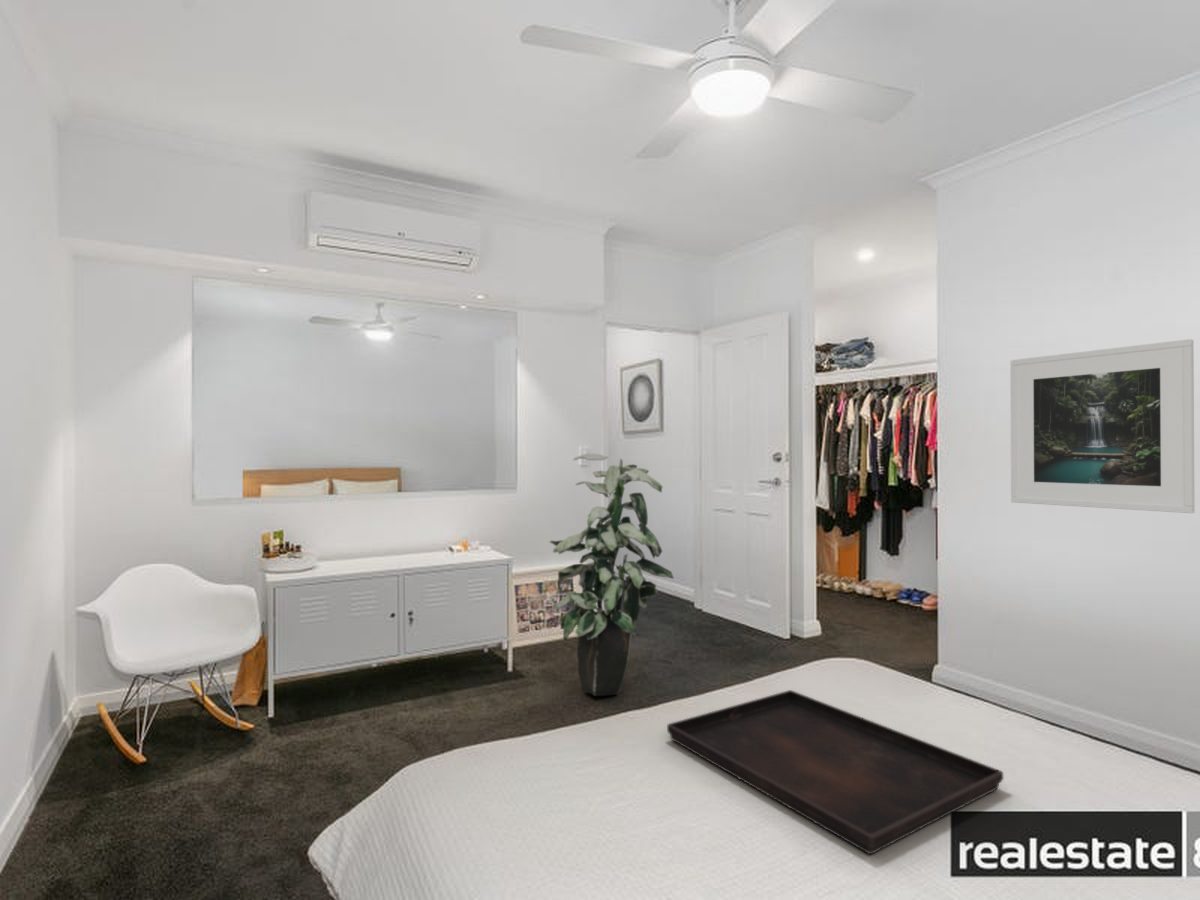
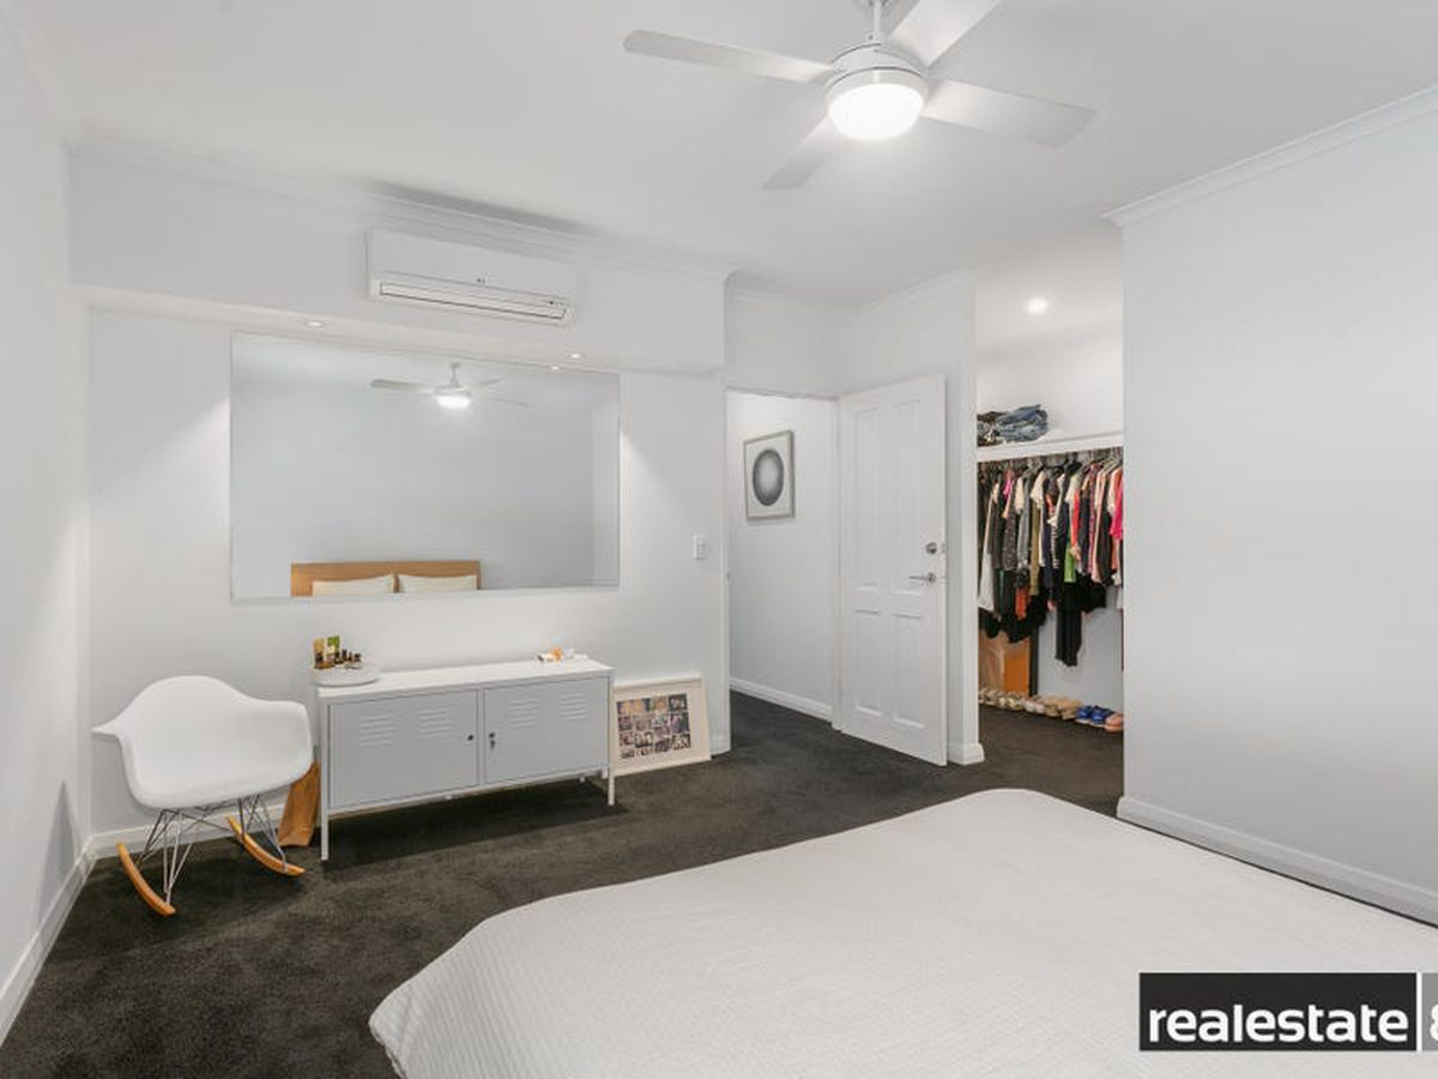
- serving tray [666,689,1004,855]
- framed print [1009,338,1196,514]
- indoor plant [549,453,675,697]
